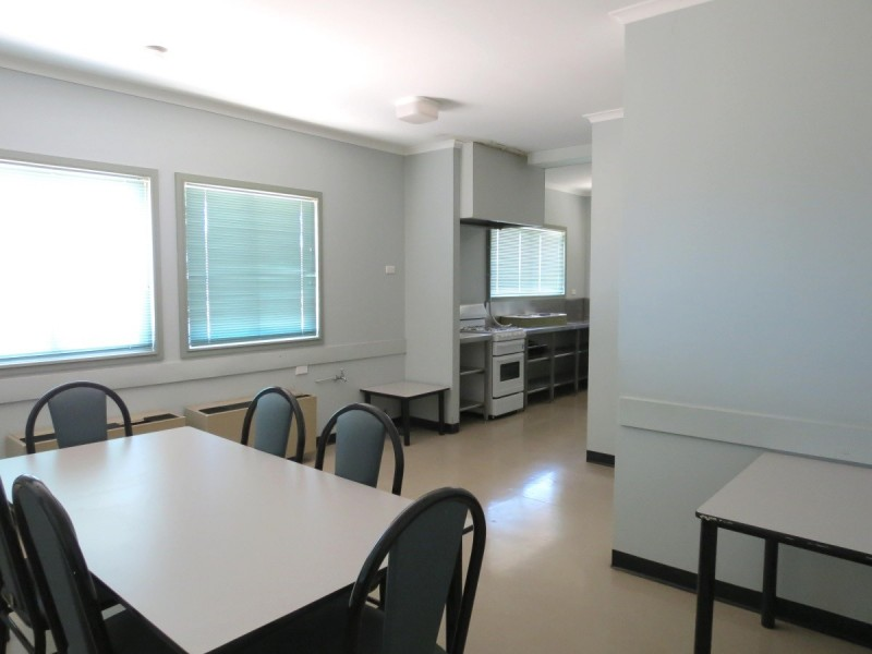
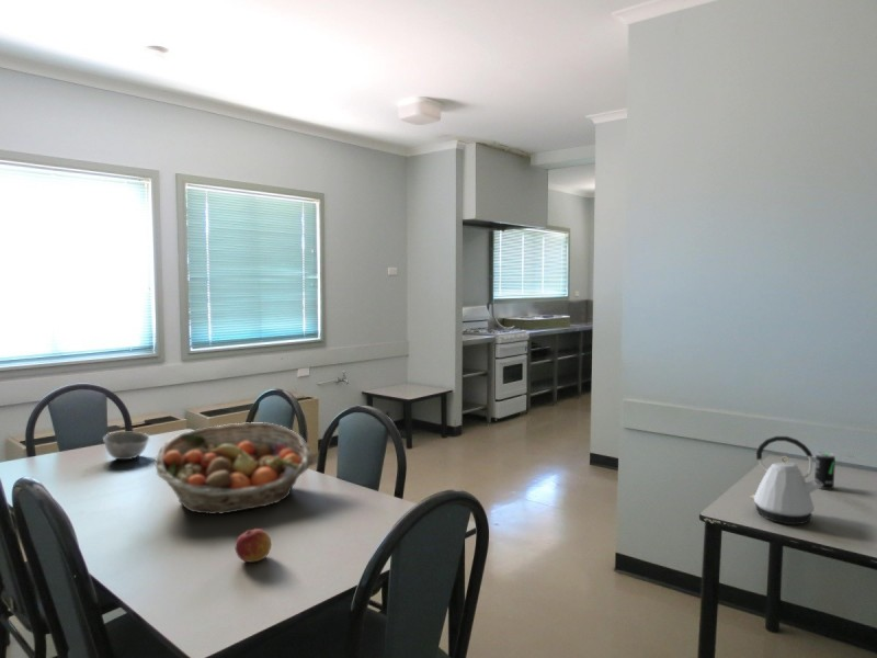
+ fruit basket [155,421,312,515]
+ bowl [102,431,151,461]
+ apple [234,527,272,564]
+ beverage can [813,451,836,490]
+ kettle [749,435,823,525]
